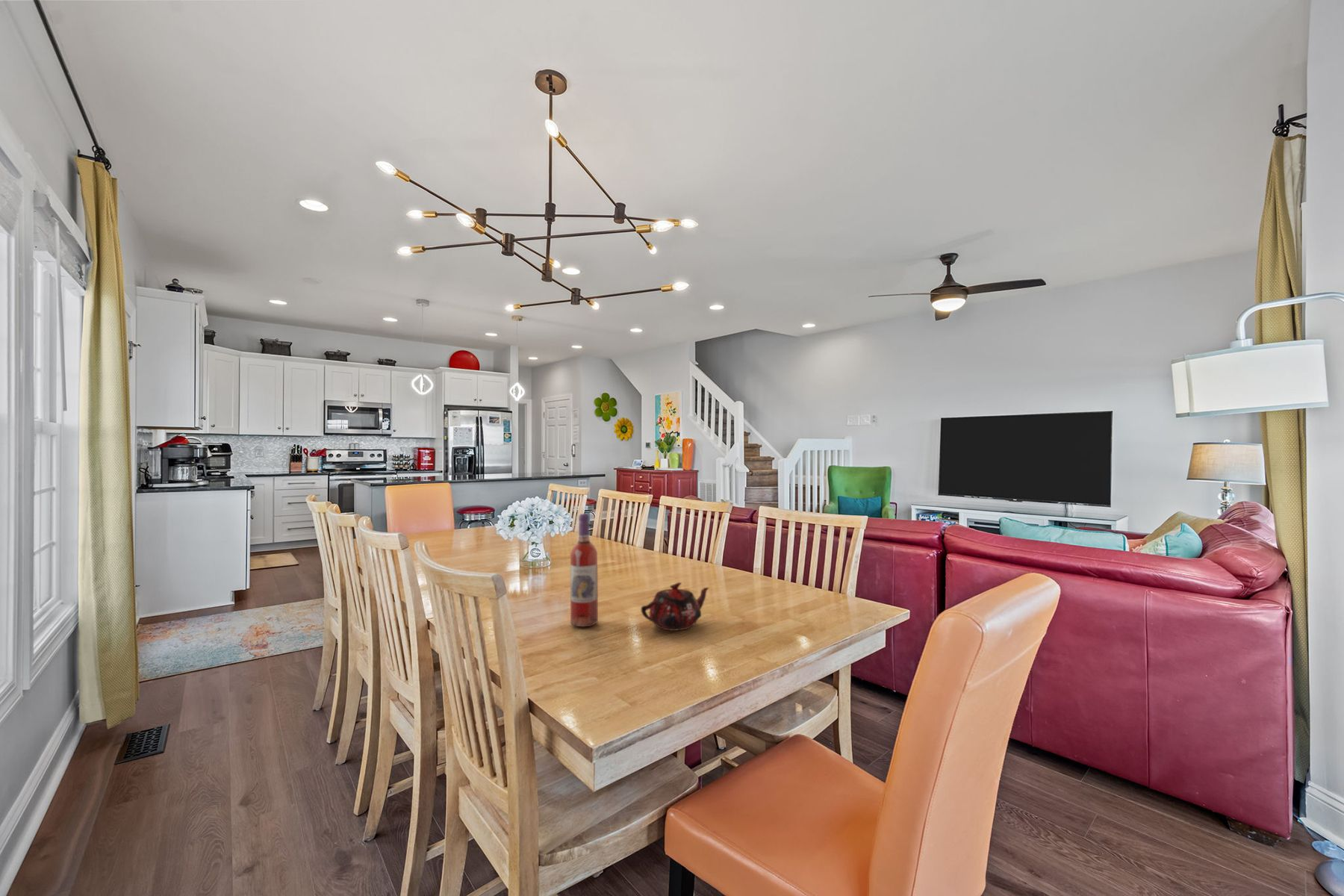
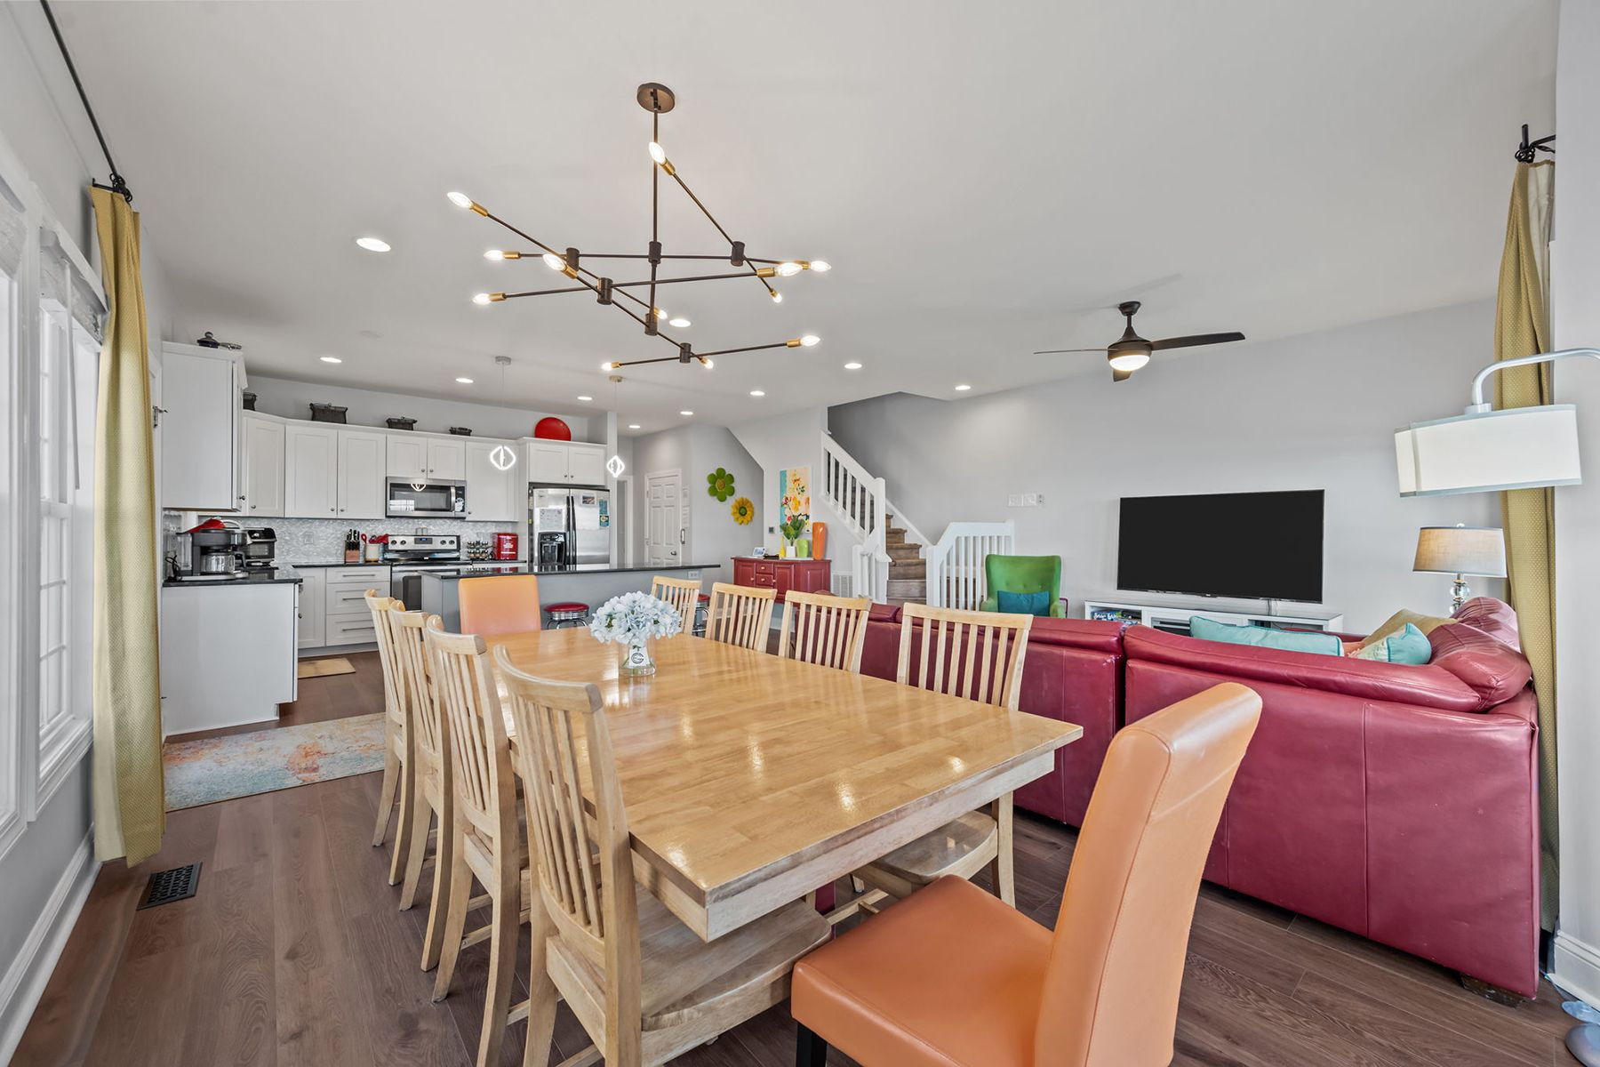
- teapot [640,582,710,632]
- wine bottle [570,513,599,628]
